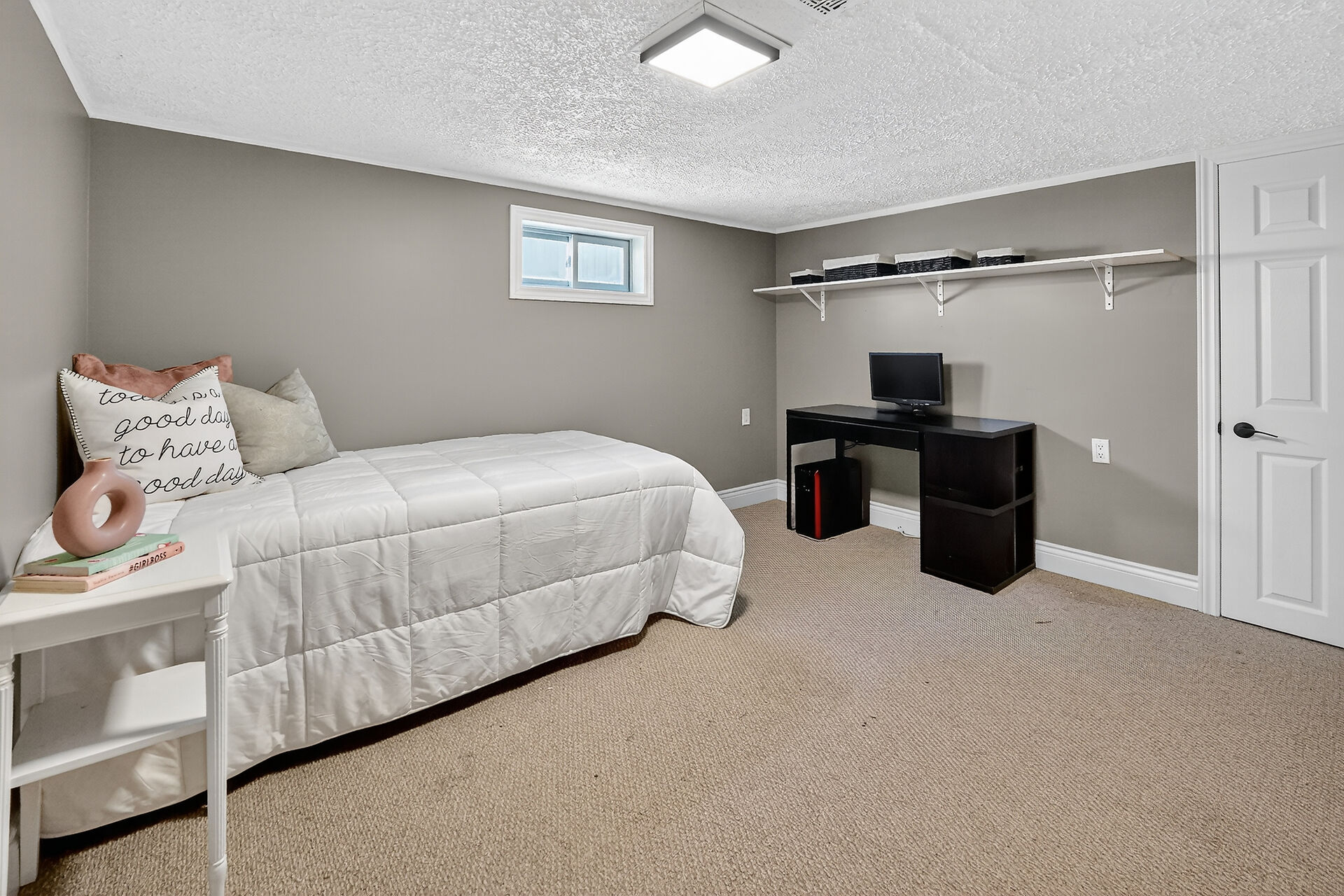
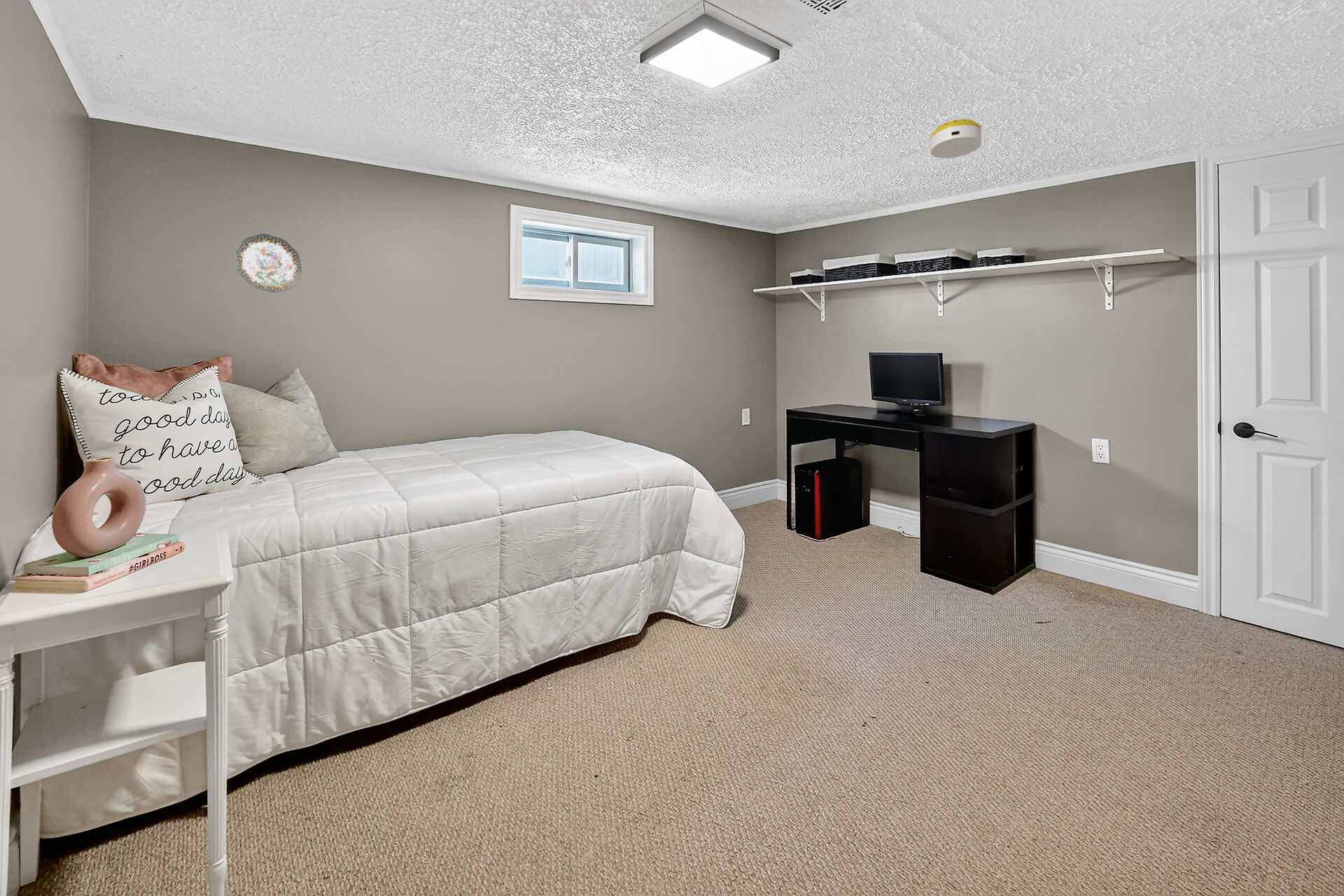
+ decorative plate [235,233,303,293]
+ smoke detector [930,118,982,159]
